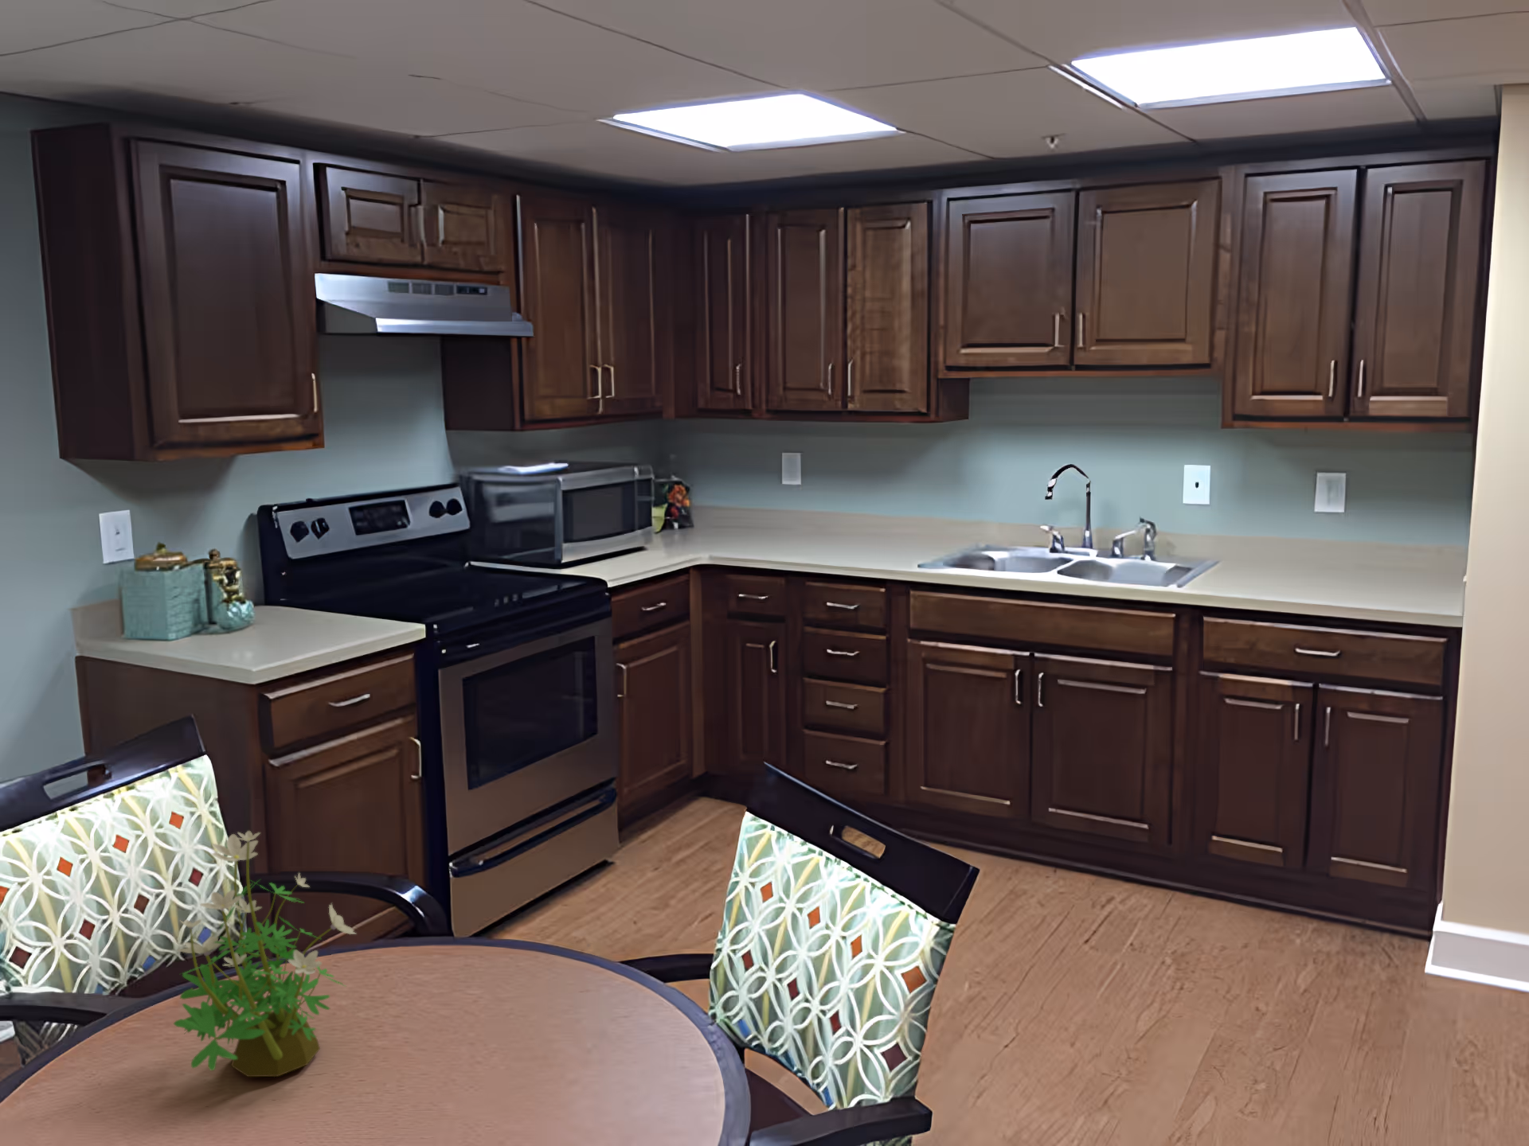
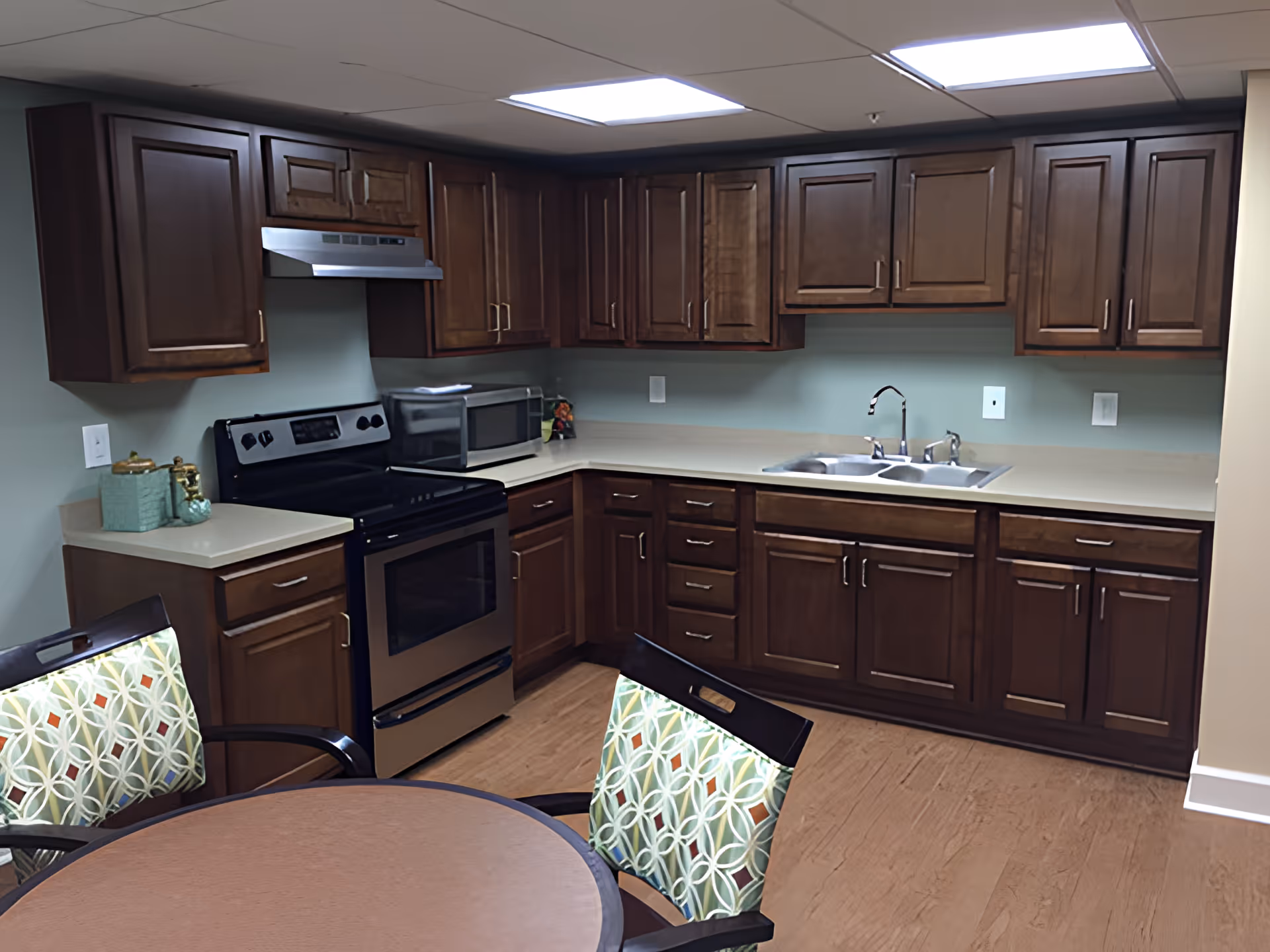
- potted plant [173,831,358,1077]
